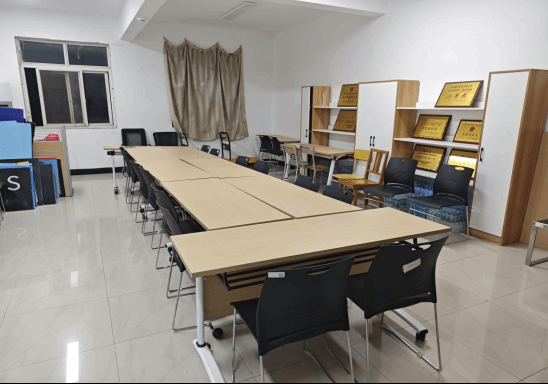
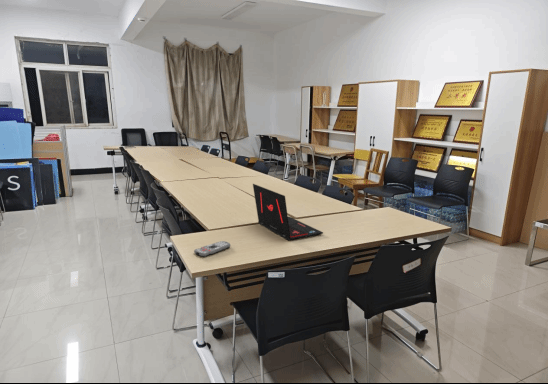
+ laptop [252,183,324,242]
+ remote control [193,240,231,258]
